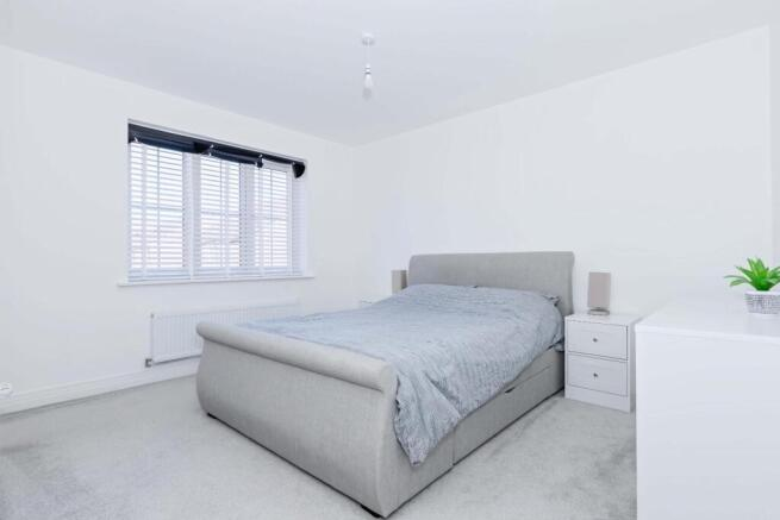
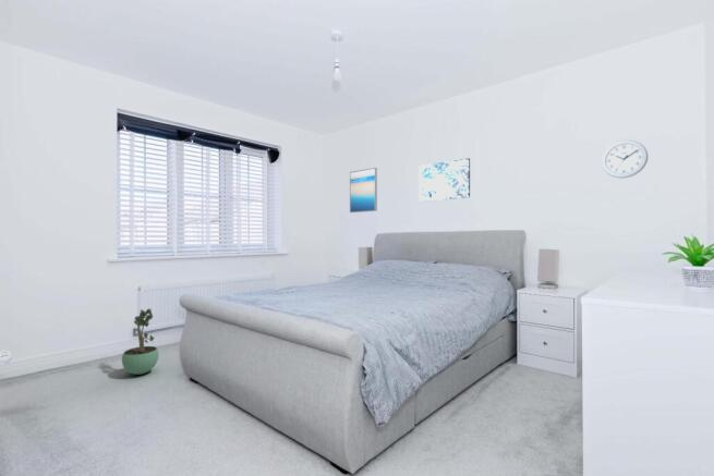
+ wall art [417,157,471,203]
+ potted plant [121,307,160,376]
+ wall clock [601,139,650,179]
+ wall art [349,167,378,213]
